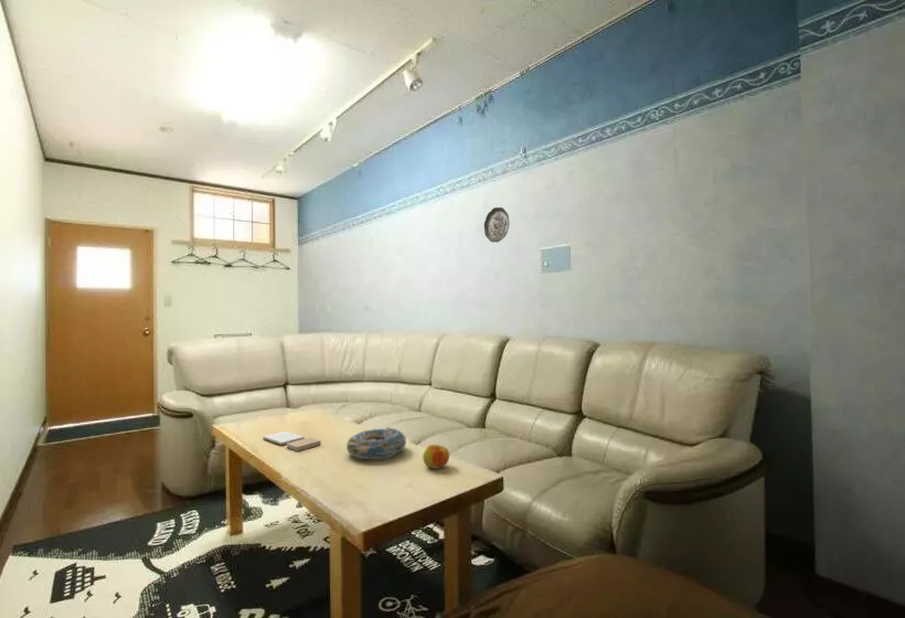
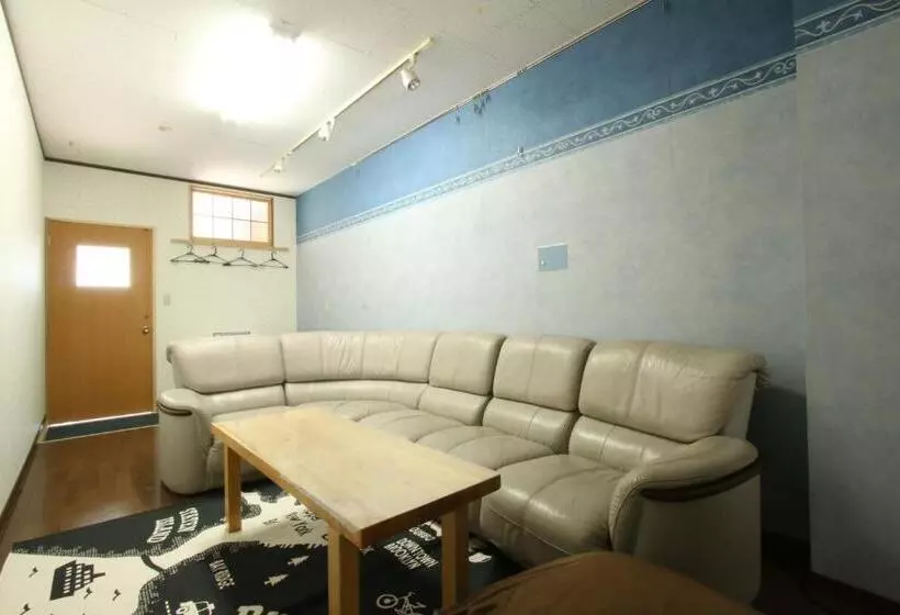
- book [262,430,322,452]
- decorative bowl [344,426,407,461]
- apple [422,444,450,470]
- decorative plate [483,206,510,243]
